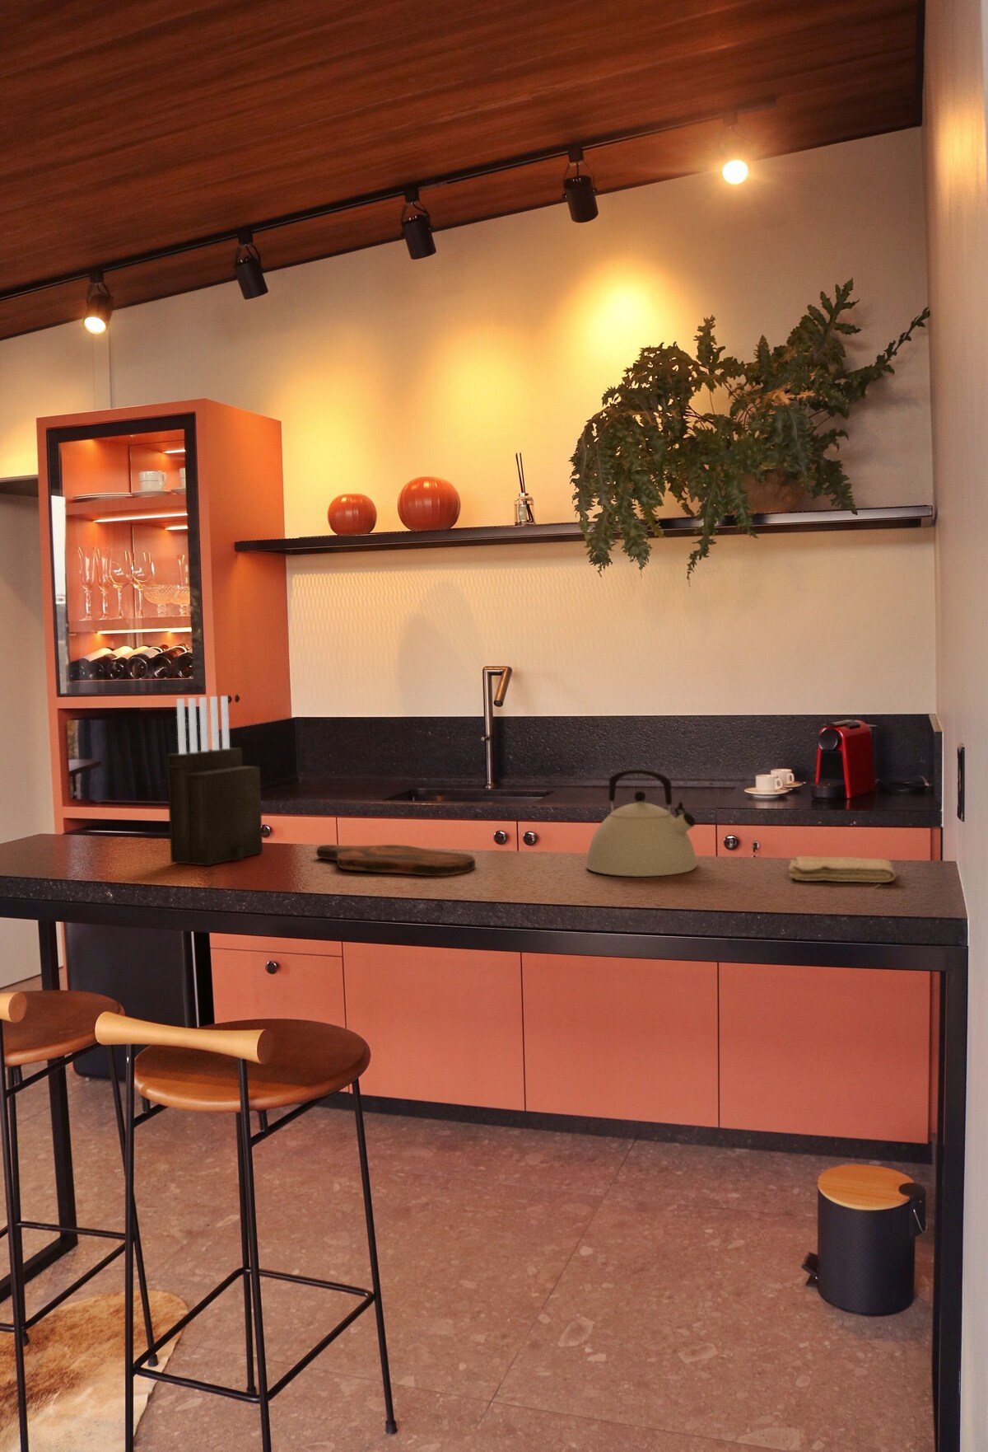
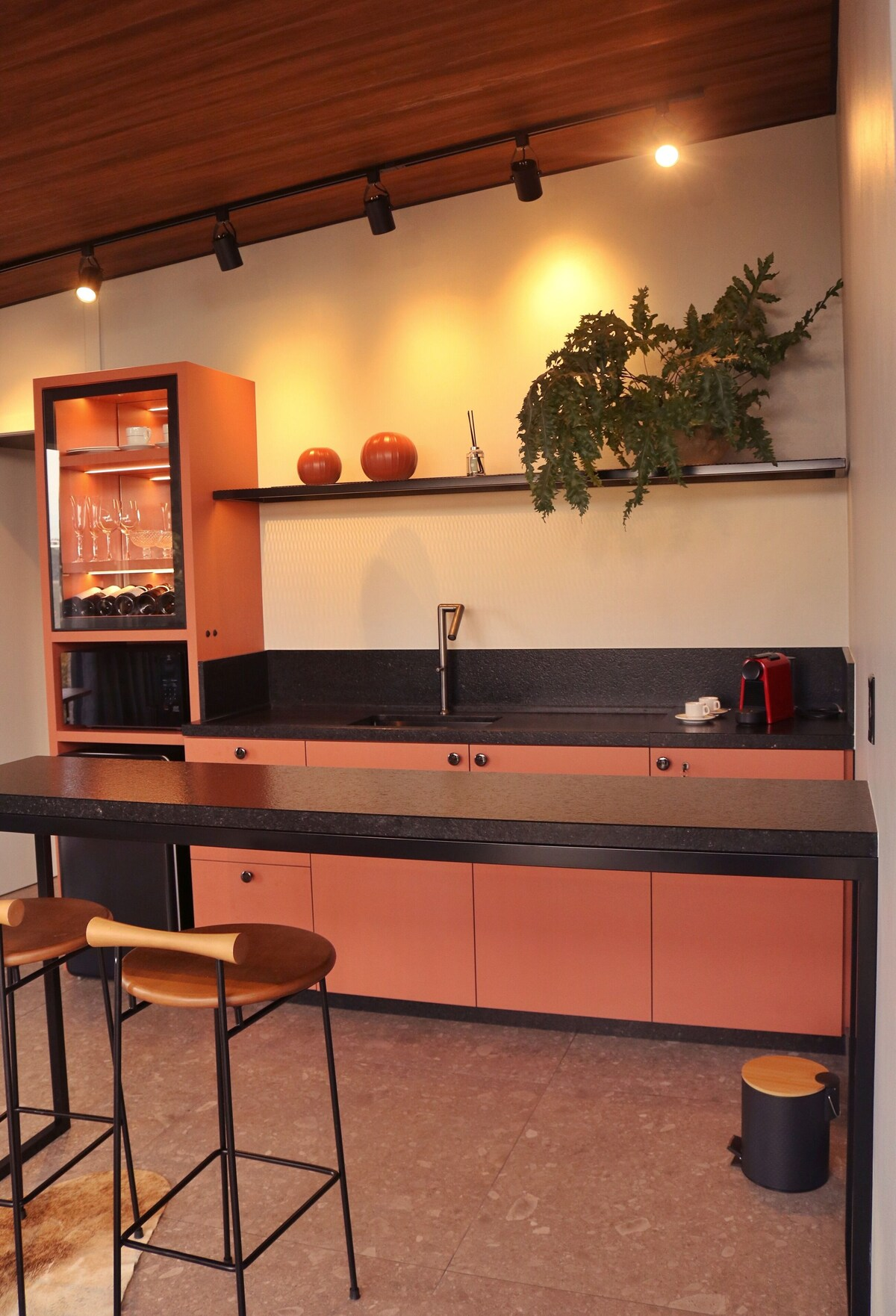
- washcloth [788,855,896,884]
- cutting board [315,844,476,877]
- kettle [586,768,697,877]
- knife block [165,695,264,867]
